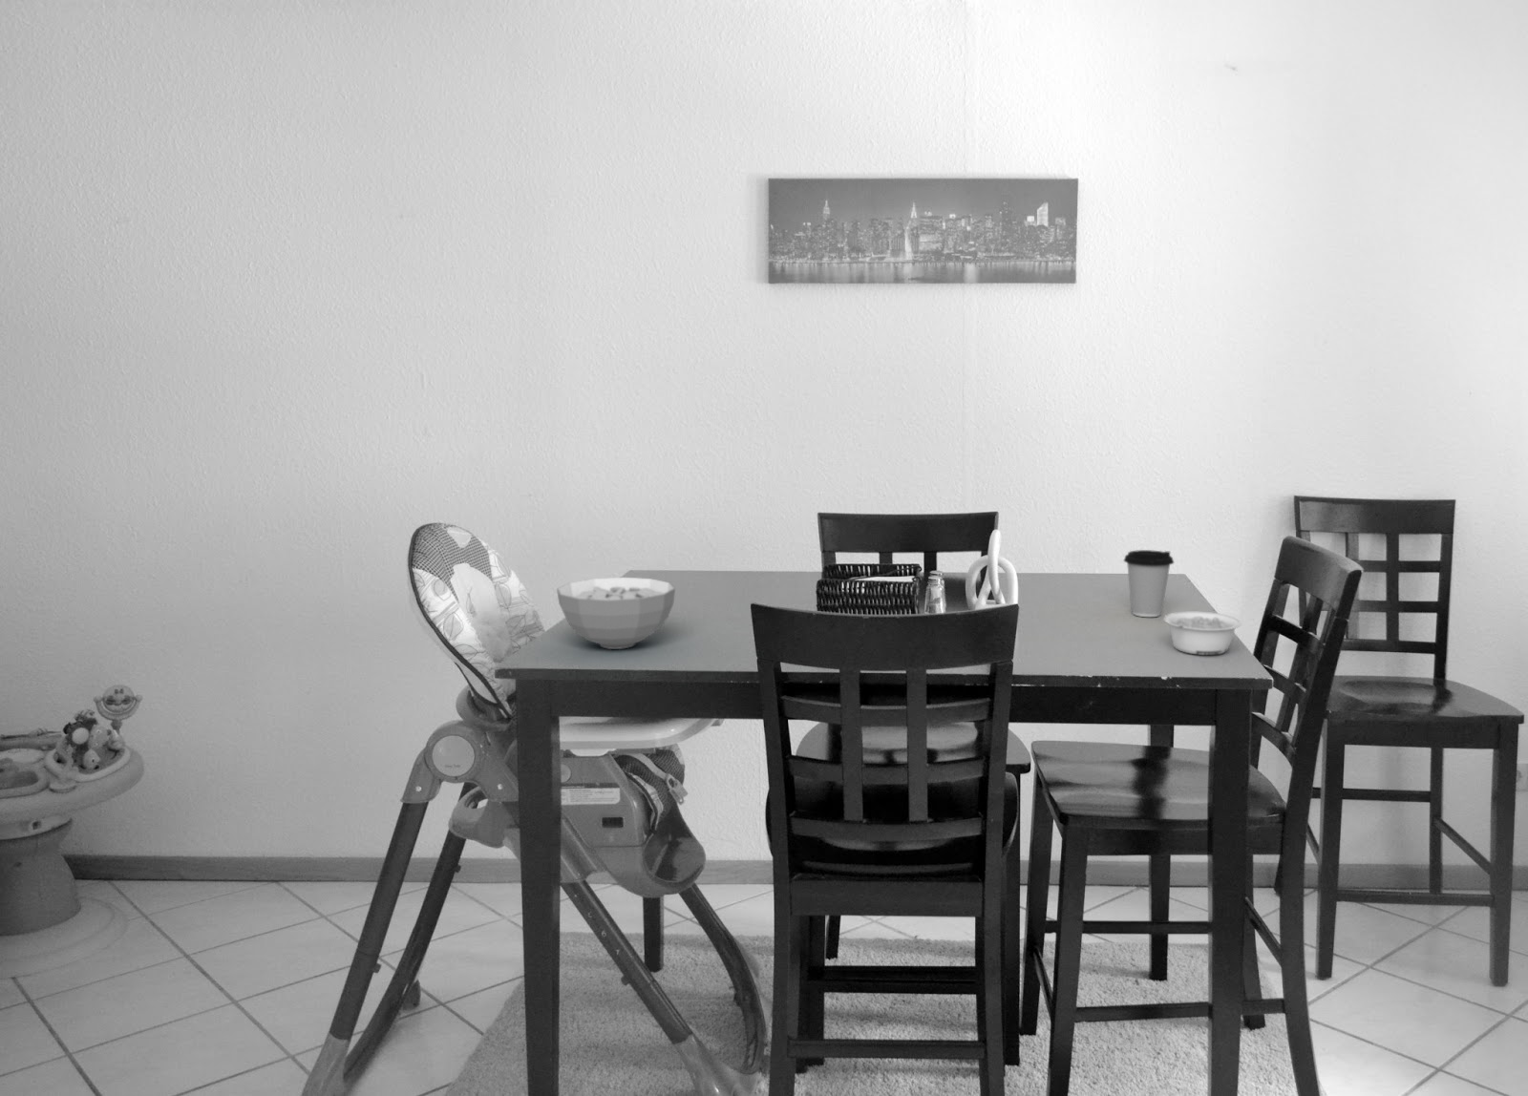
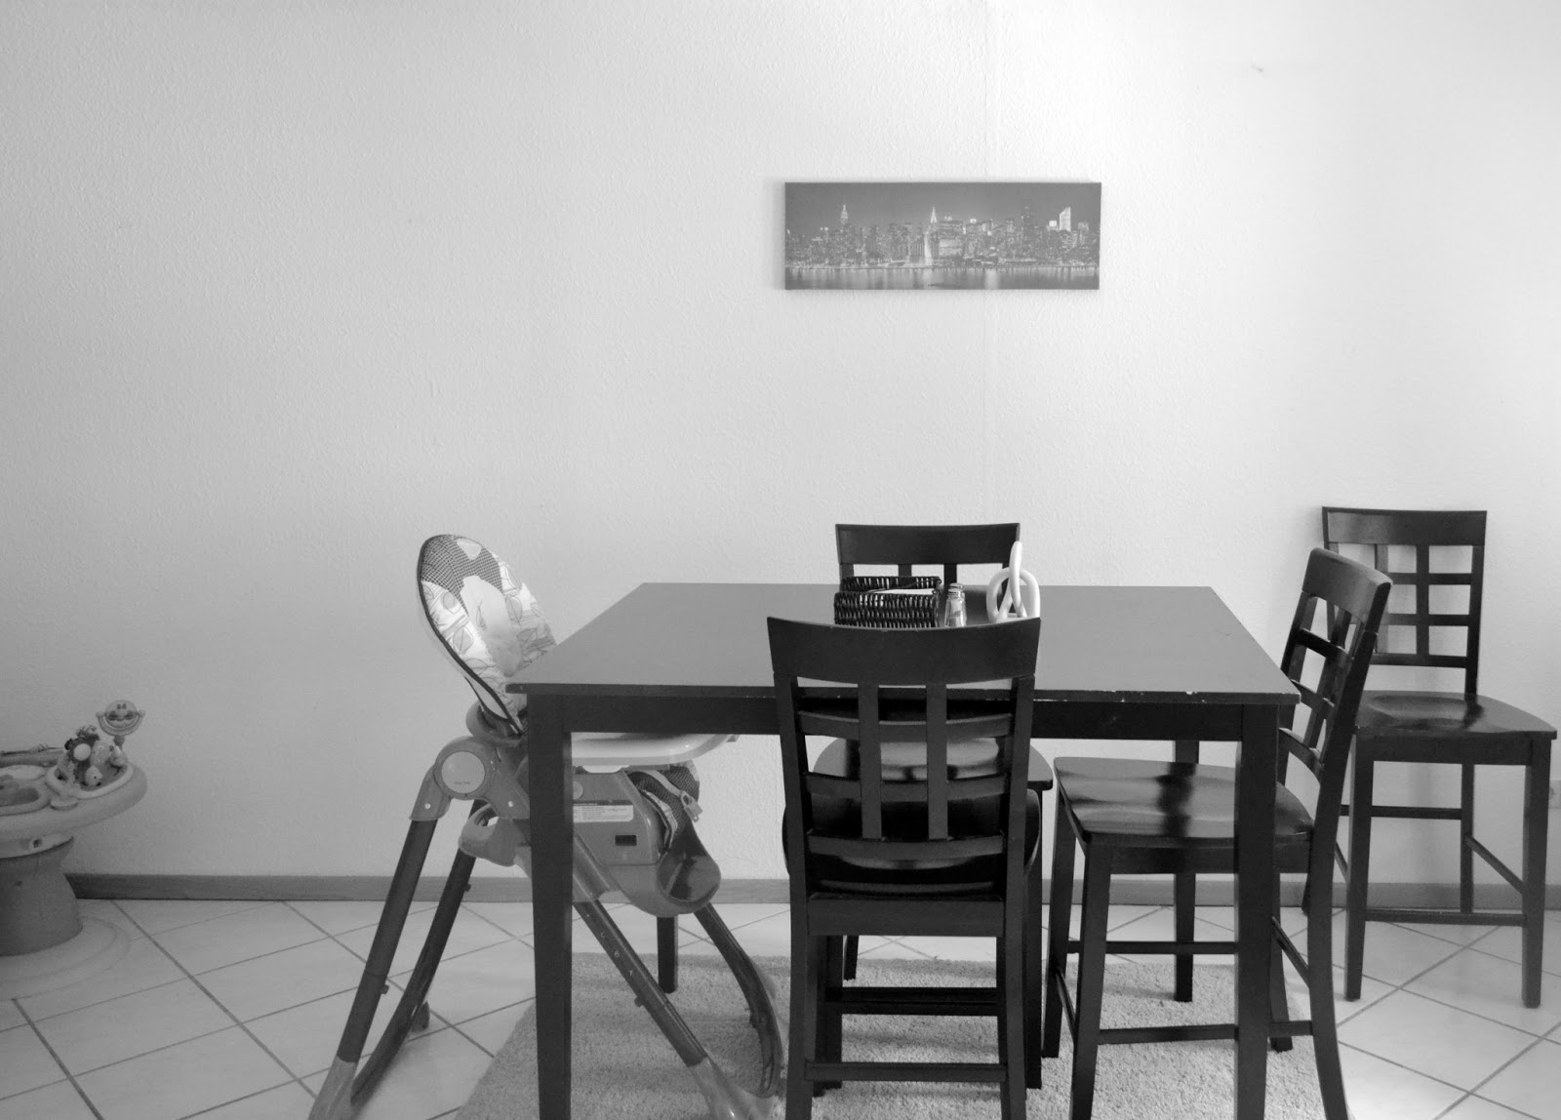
- coffee cup [1123,549,1174,618]
- cereal bowl [556,576,676,650]
- legume [1163,610,1242,656]
